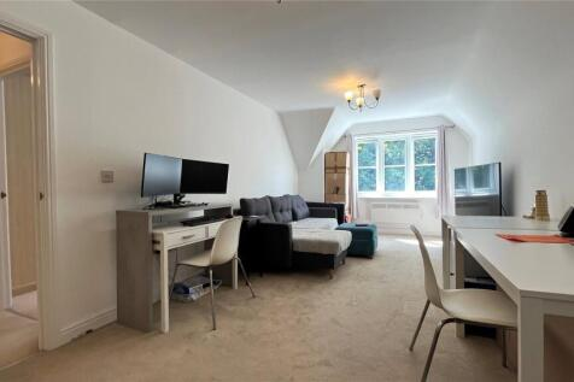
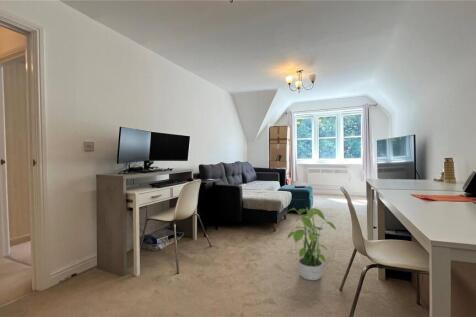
+ potted plant [284,205,337,281]
